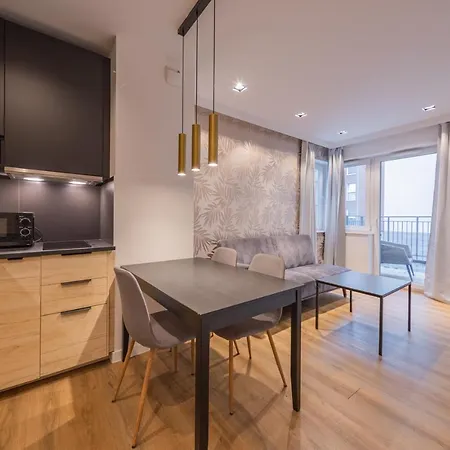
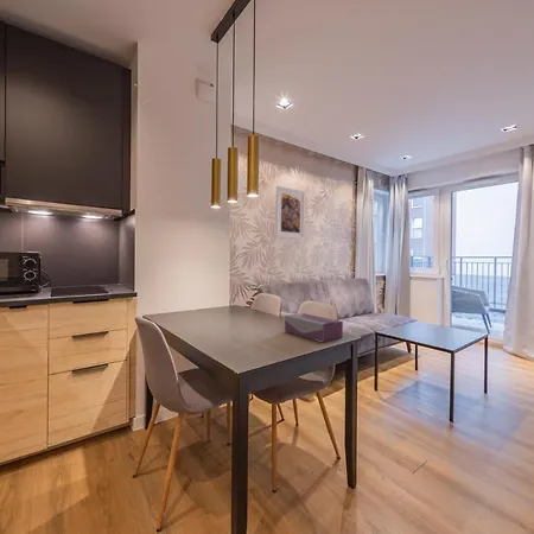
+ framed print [274,185,306,241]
+ tissue box [284,312,344,343]
